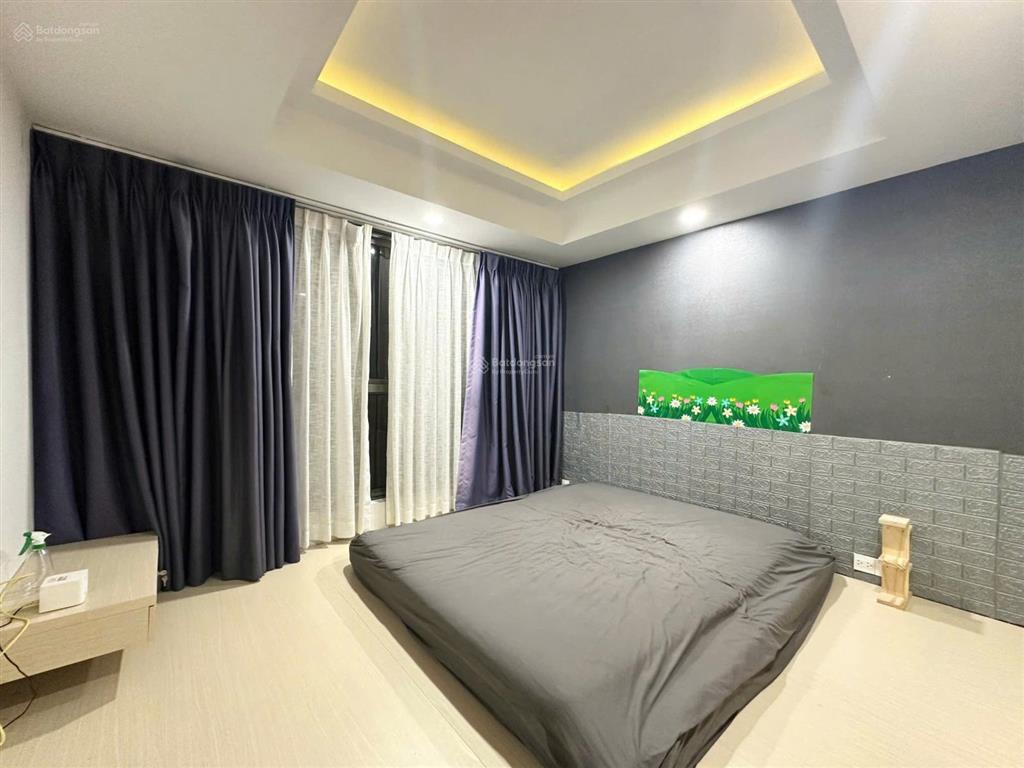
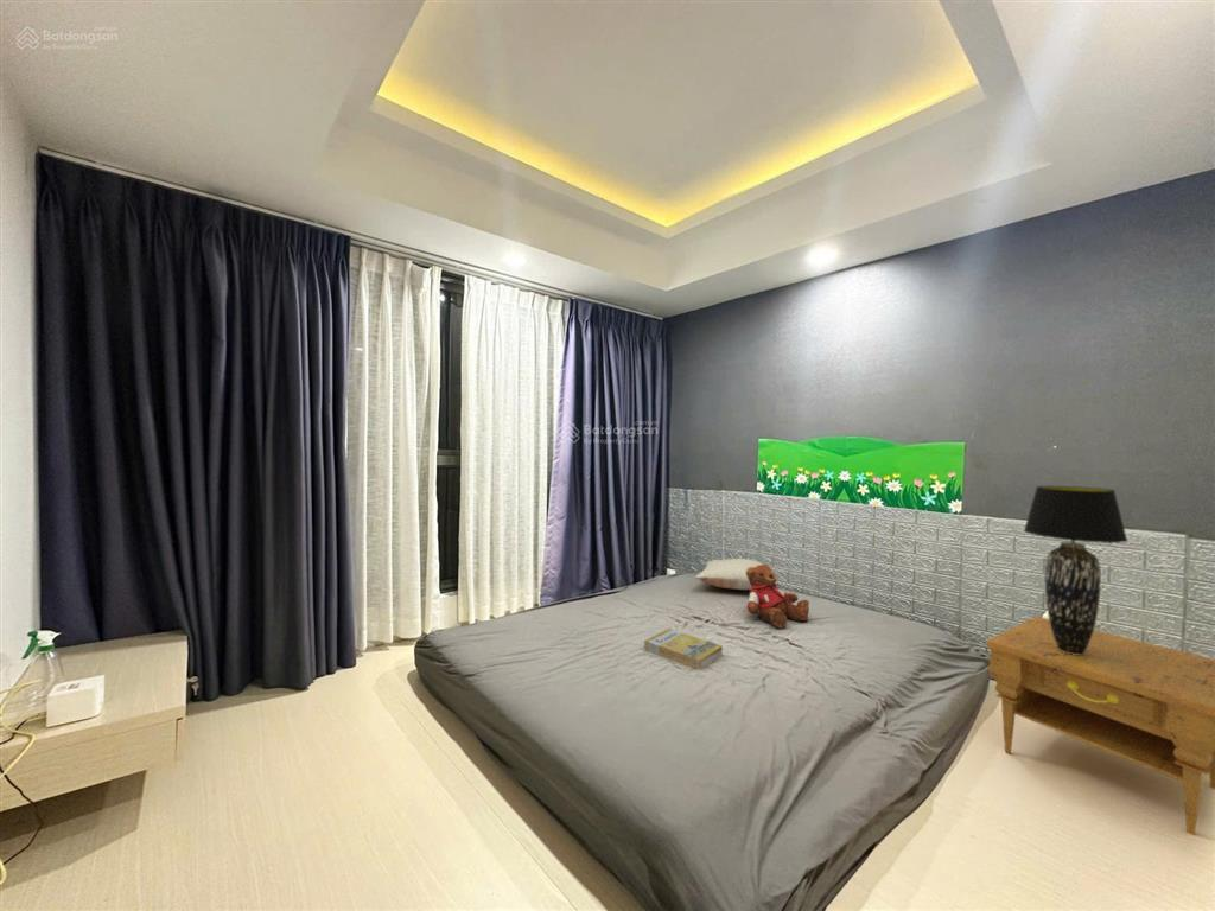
+ nightstand [986,616,1215,836]
+ teddy bear [746,562,810,630]
+ pillow [694,558,772,591]
+ book [643,627,724,671]
+ table lamp [1023,485,1130,655]
